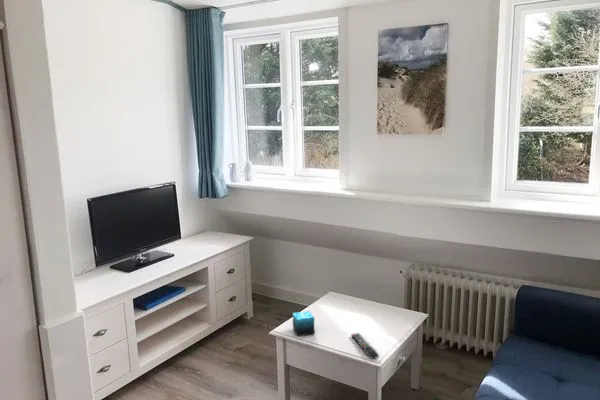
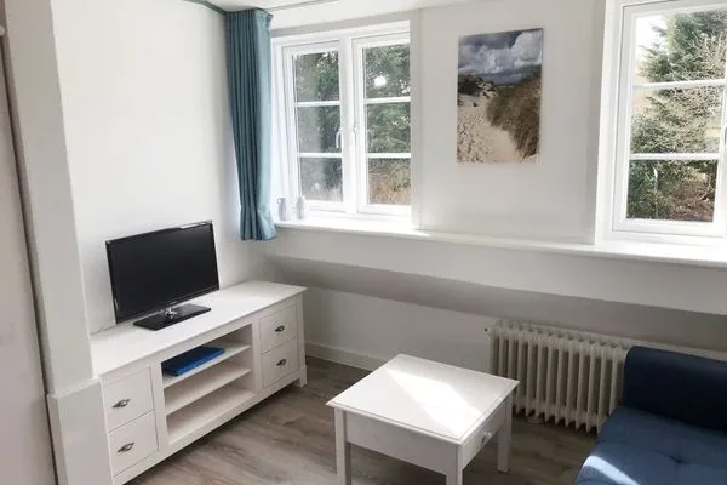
- candle [292,310,316,337]
- remote control [350,332,380,360]
